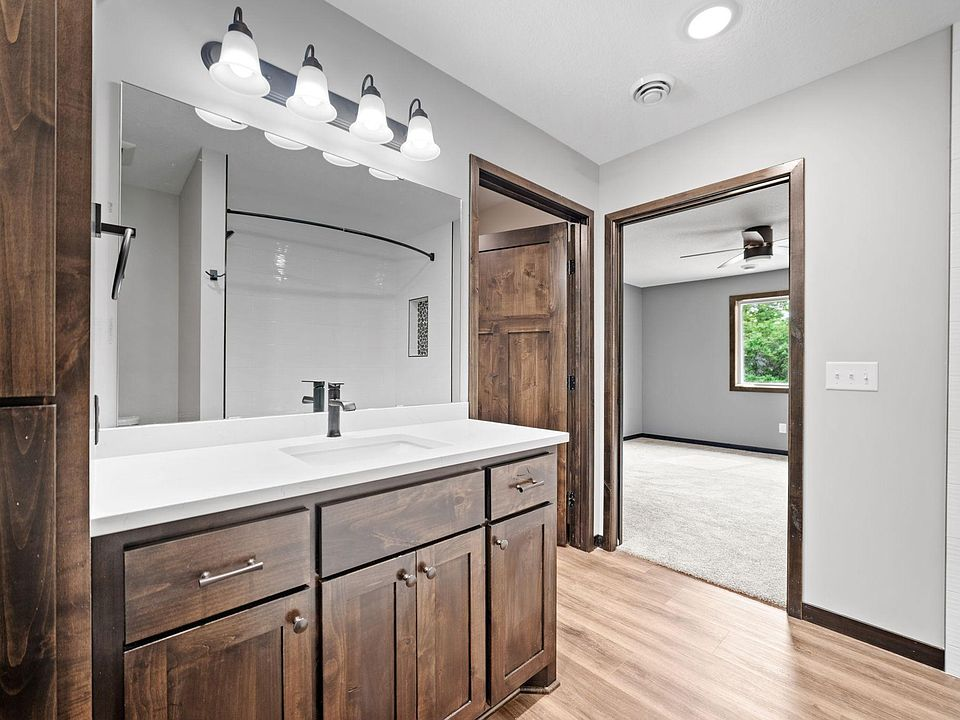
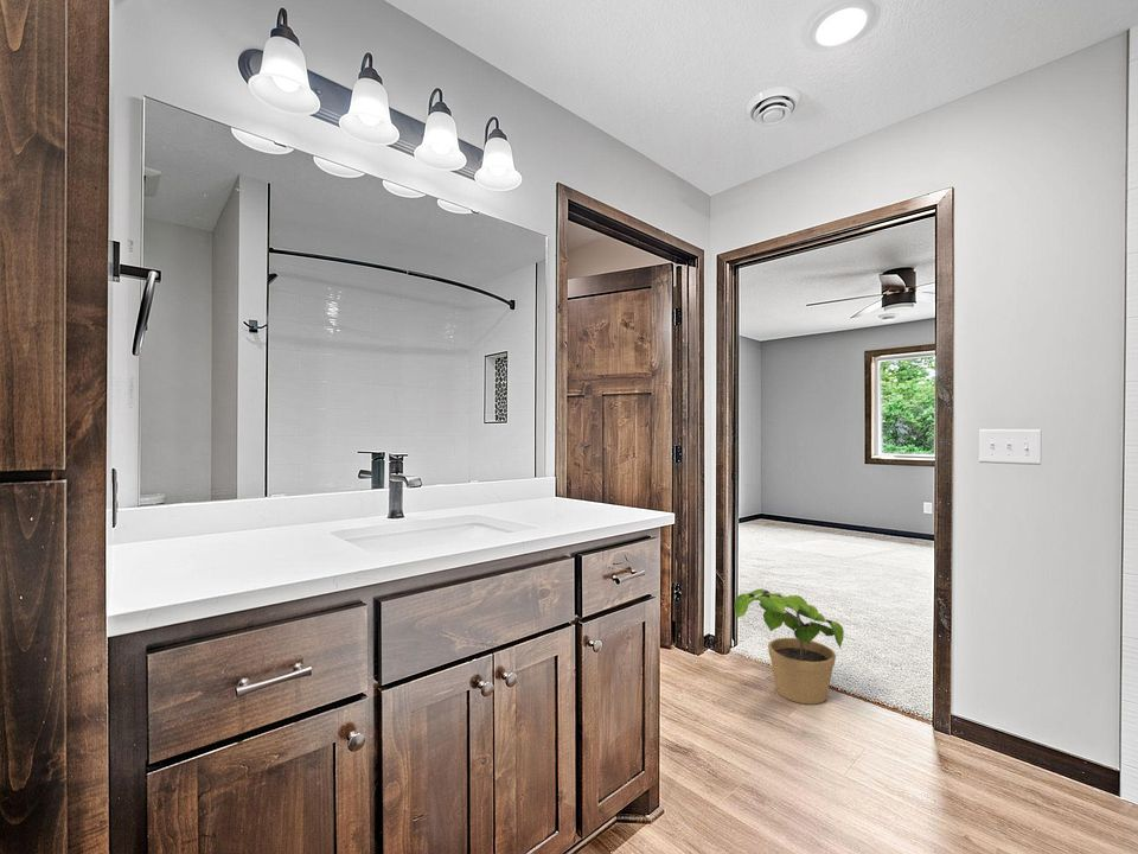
+ potted plant [734,588,845,706]
